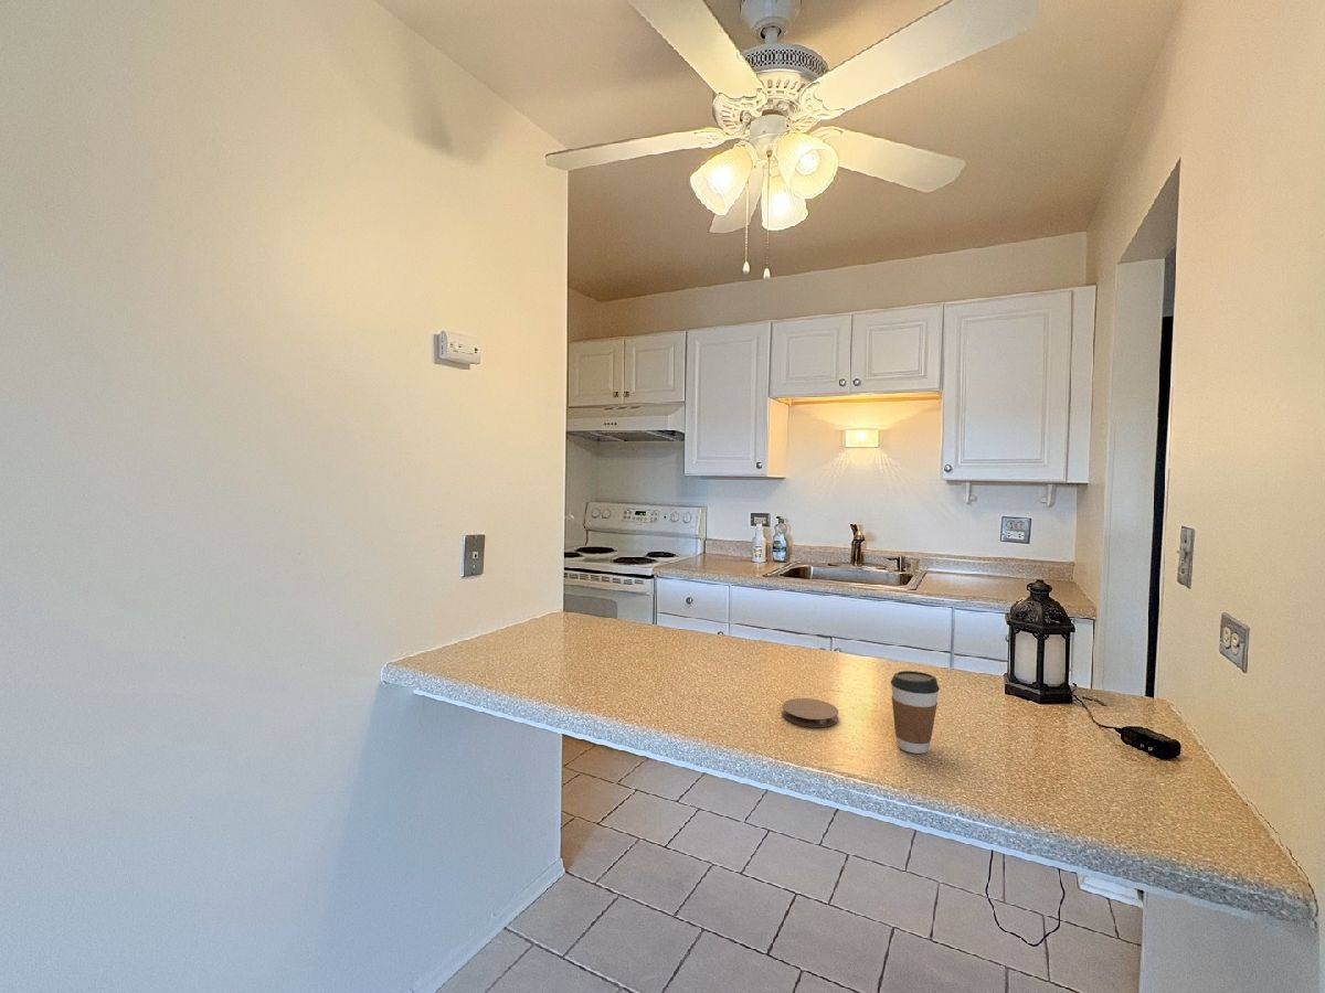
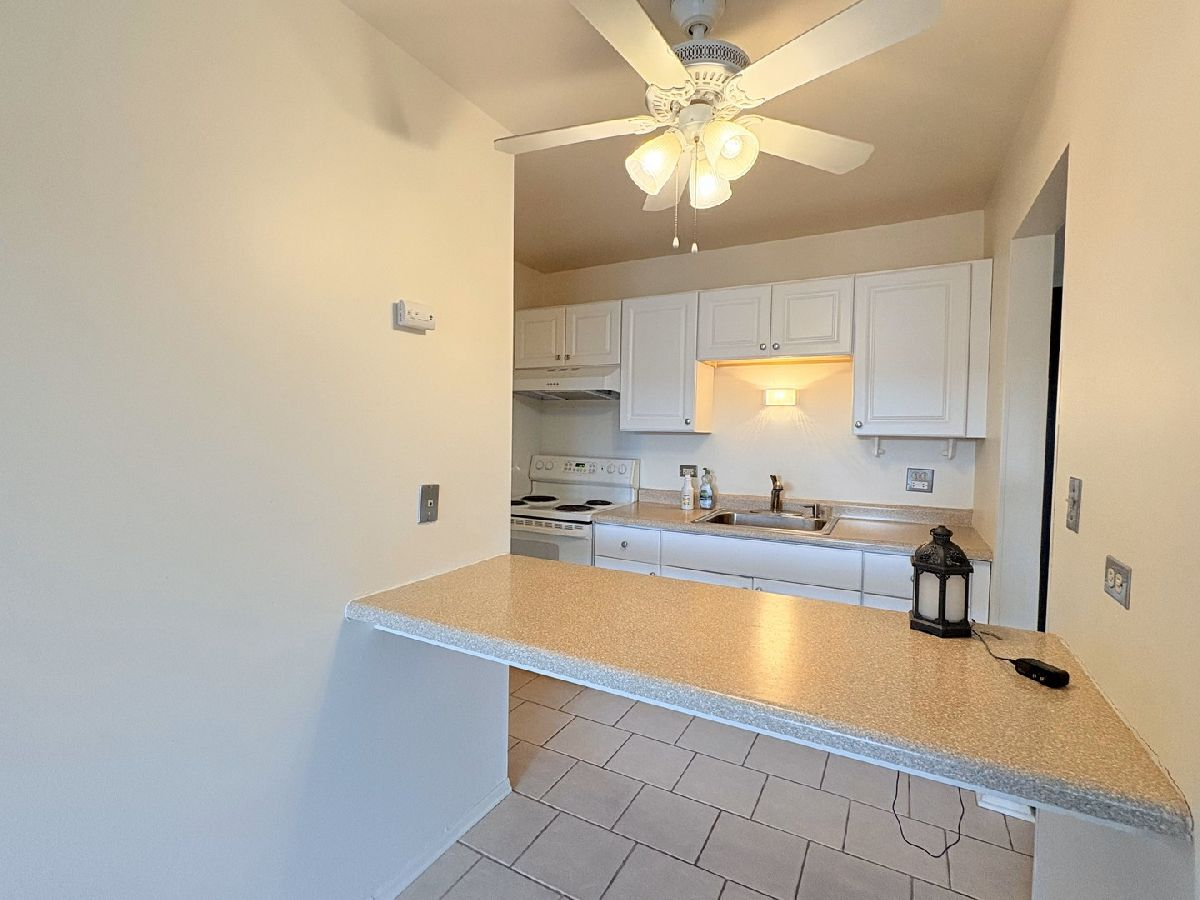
- coffee cup [890,670,941,755]
- coaster [782,697,840,728]
